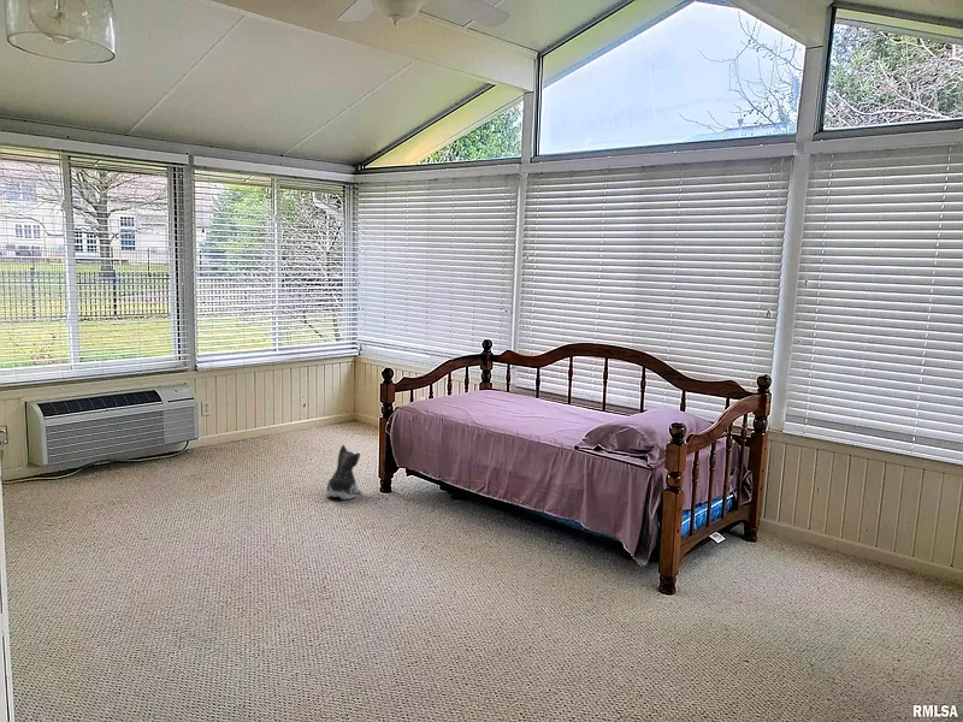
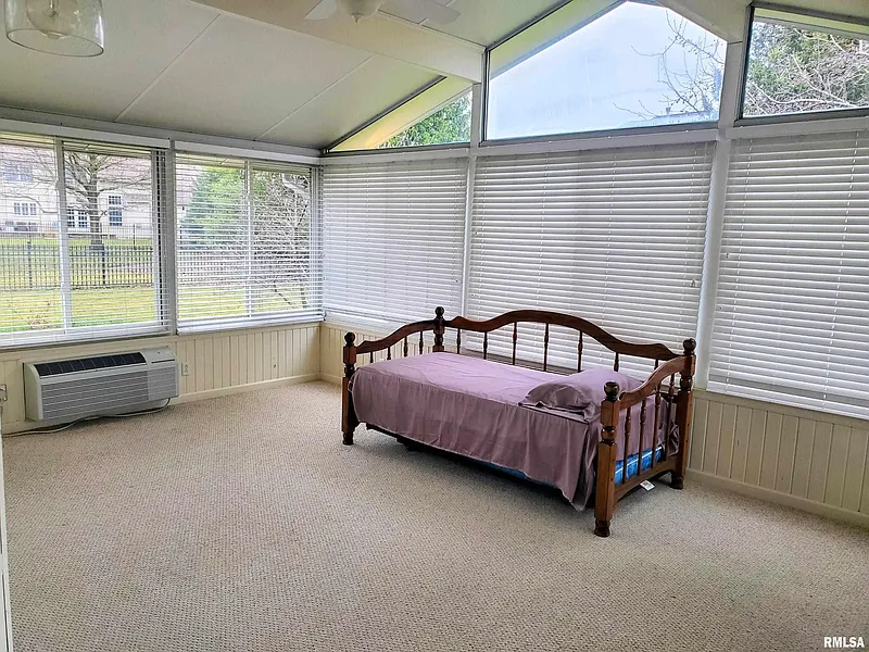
- plush toy [324,444,361,501]
